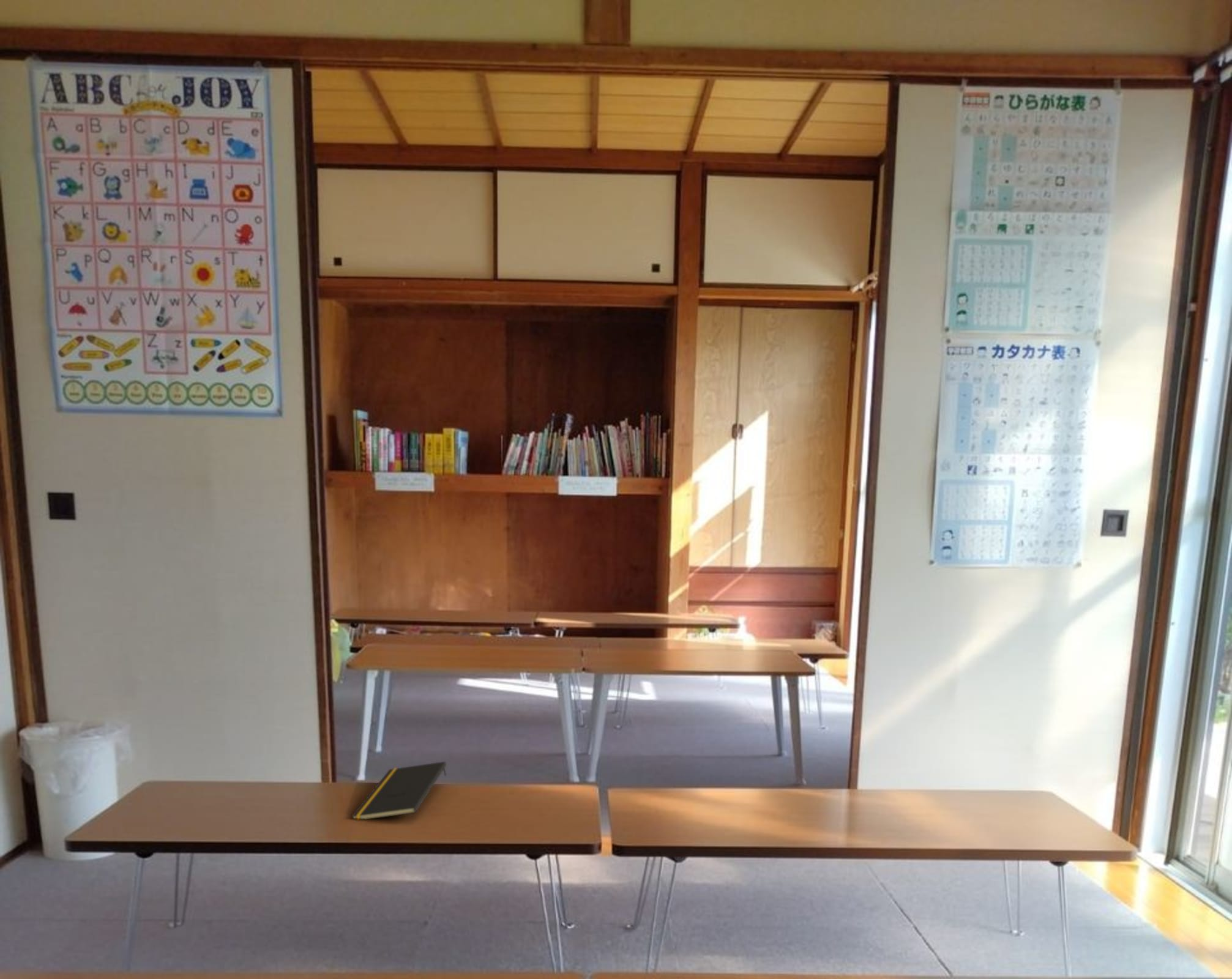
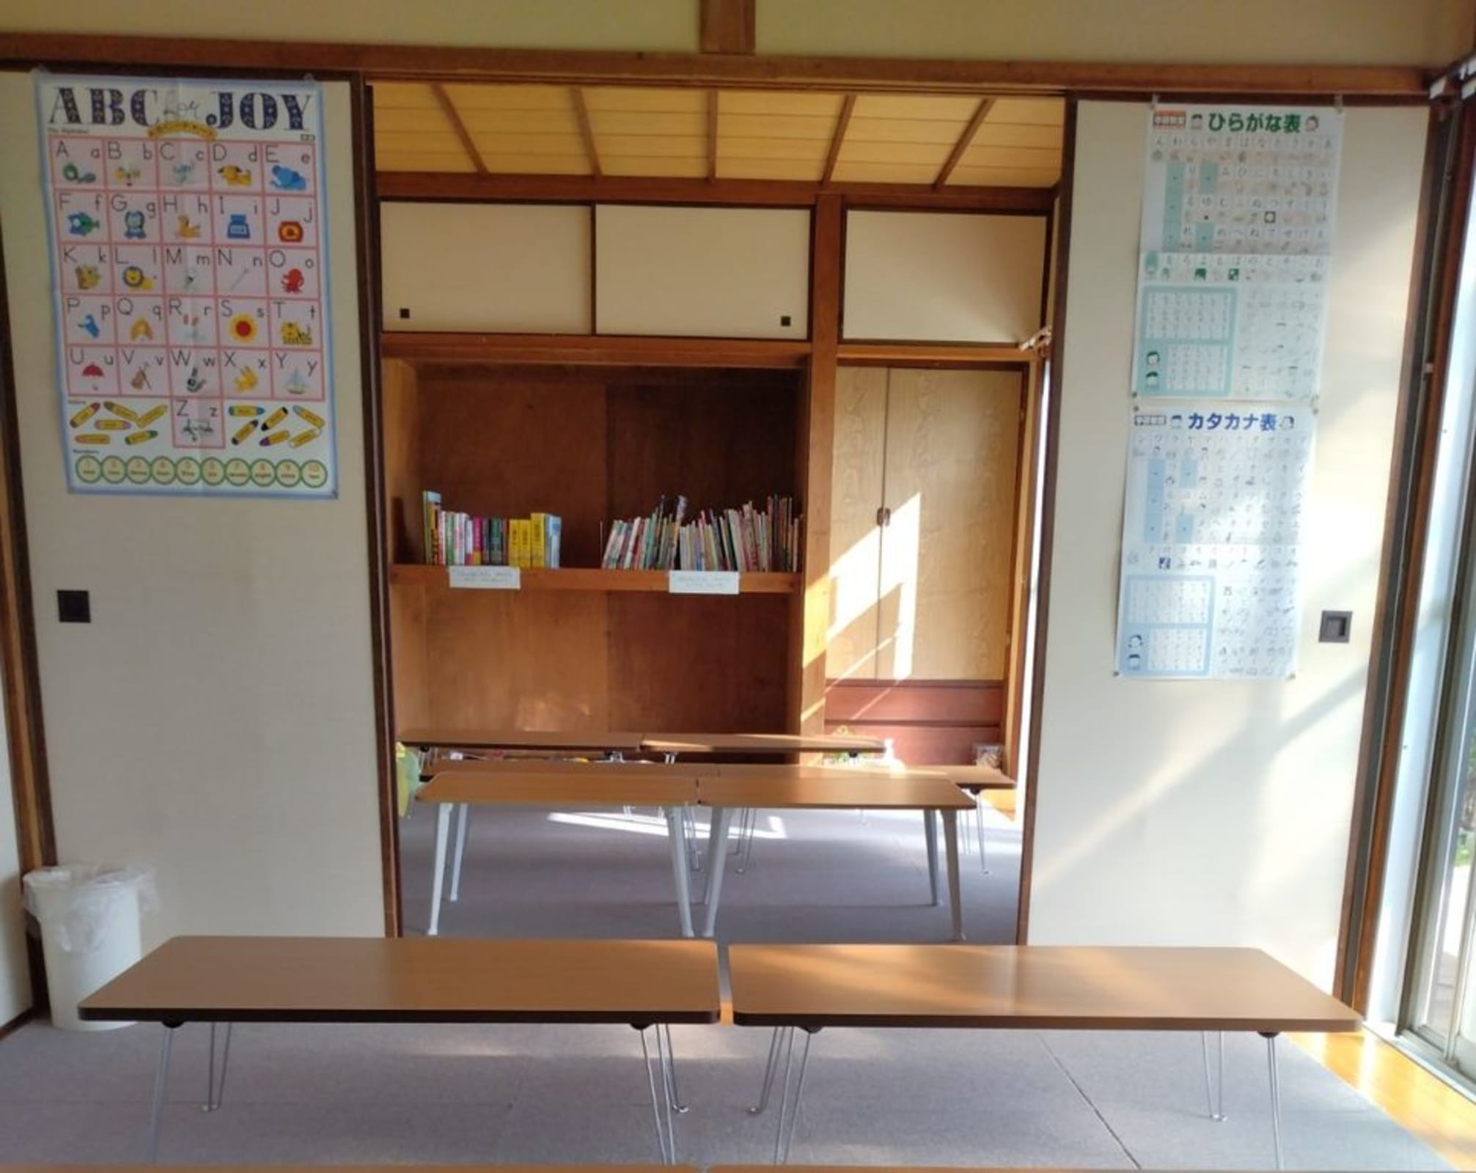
- notepad [351,761,447,820]
